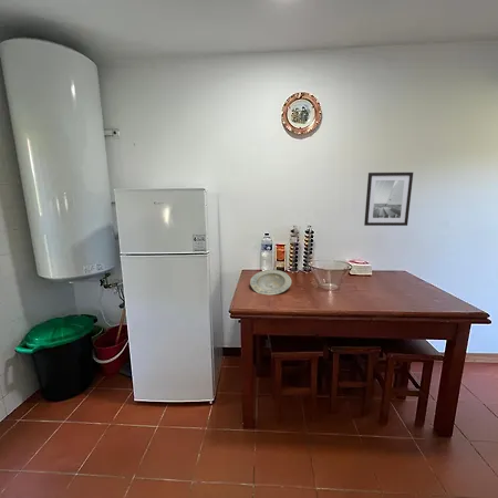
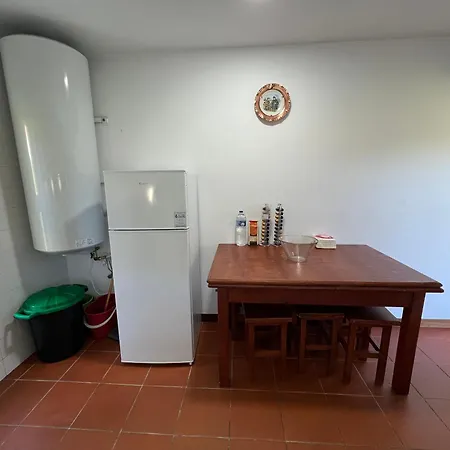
- plate [249,269,292,295]
- wall art [363,172,414,227]
